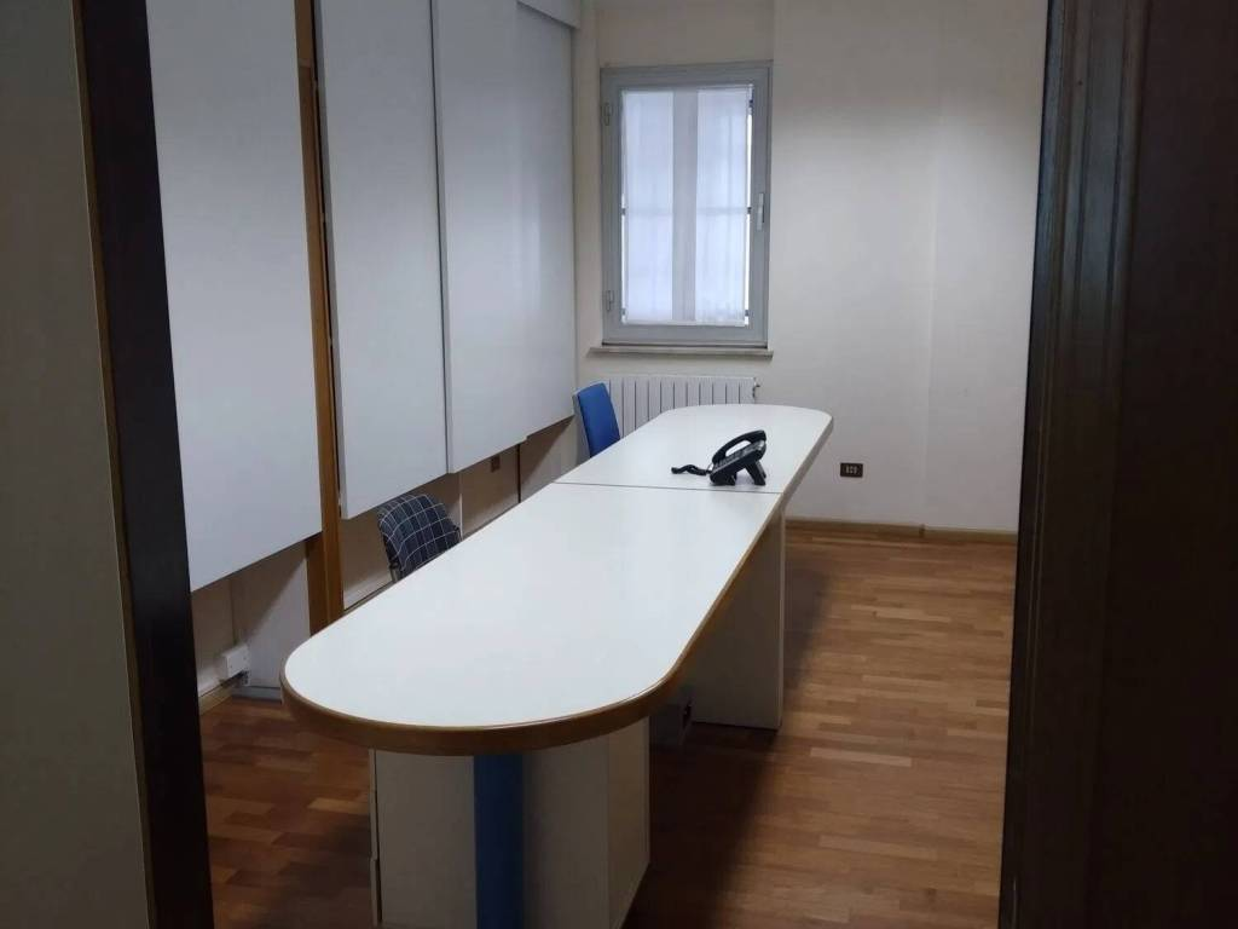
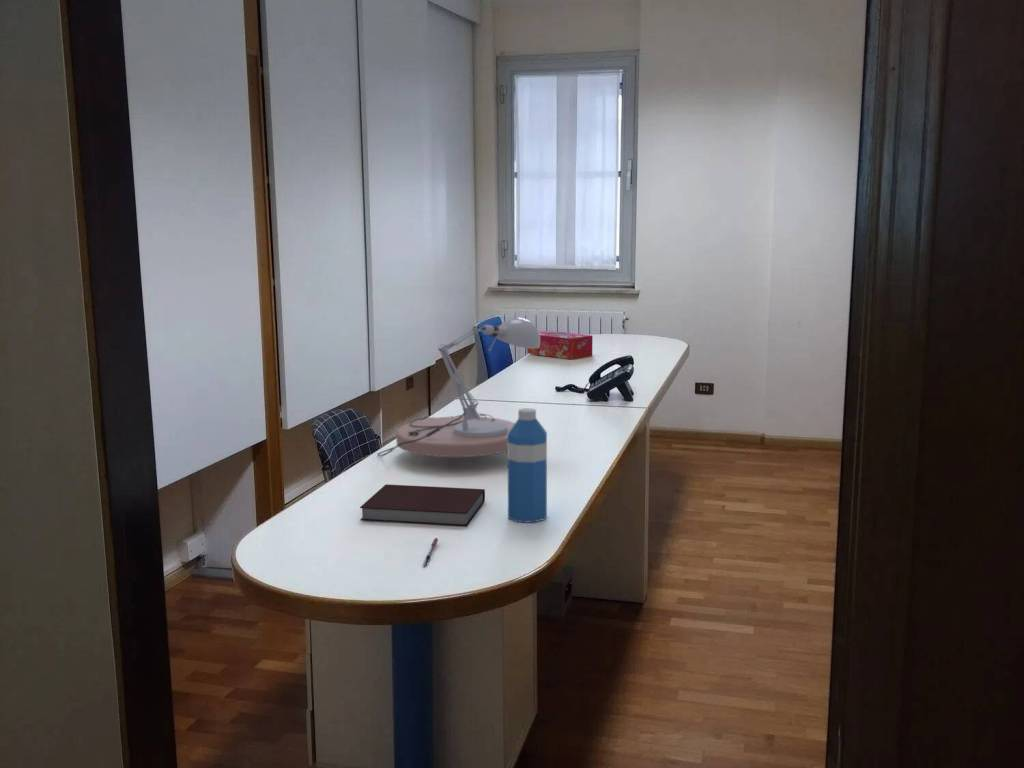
+ pen [421,537,439,568]
+ tissue box [526,329,594,361]
+ water bottle [507,407,548,523]
+ notebook [359,483,486,527]
+ desk lamp [376,317,540,458]
